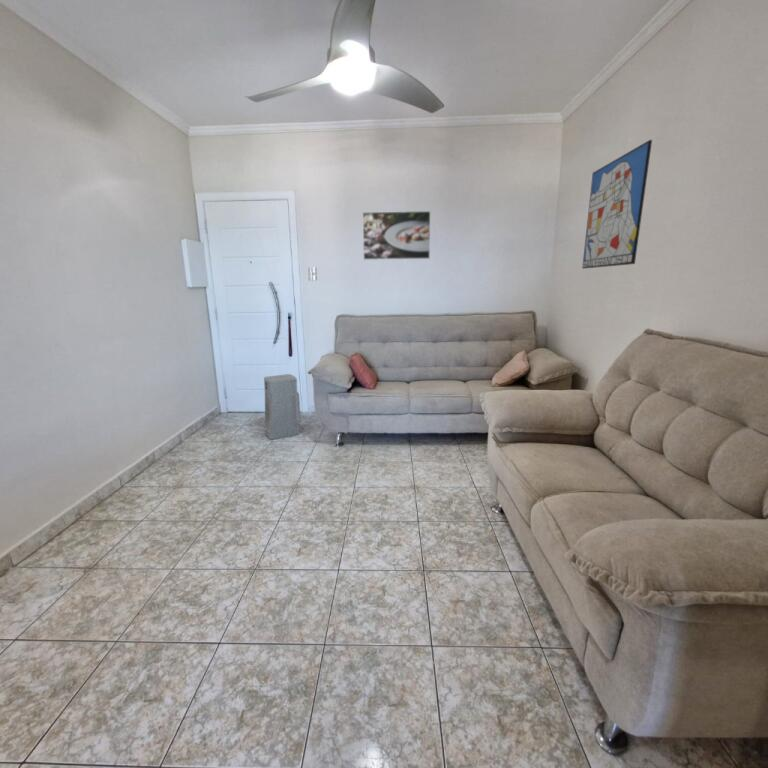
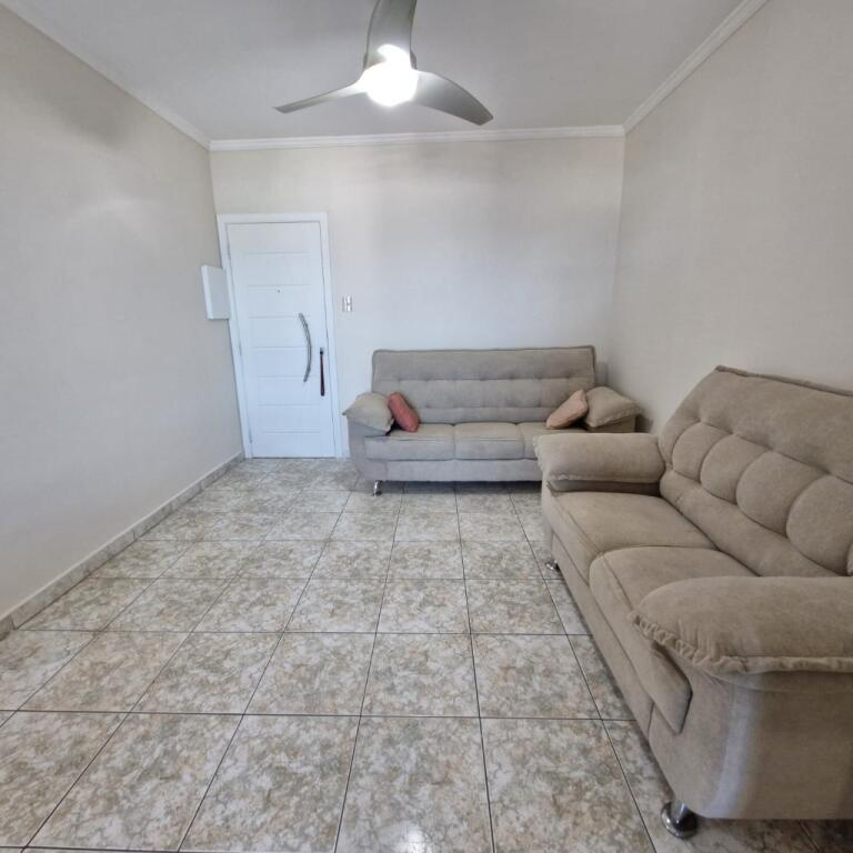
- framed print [362,210,432,261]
- wall art [581,139,653,270]
- air purifier [263,373,302,441]
